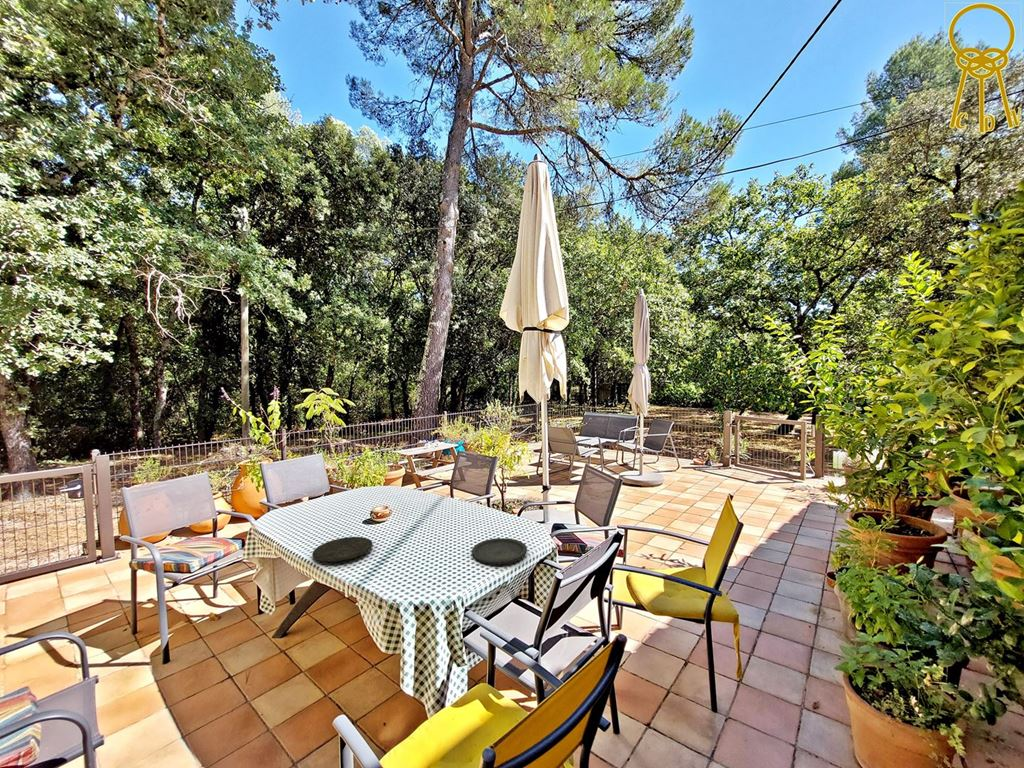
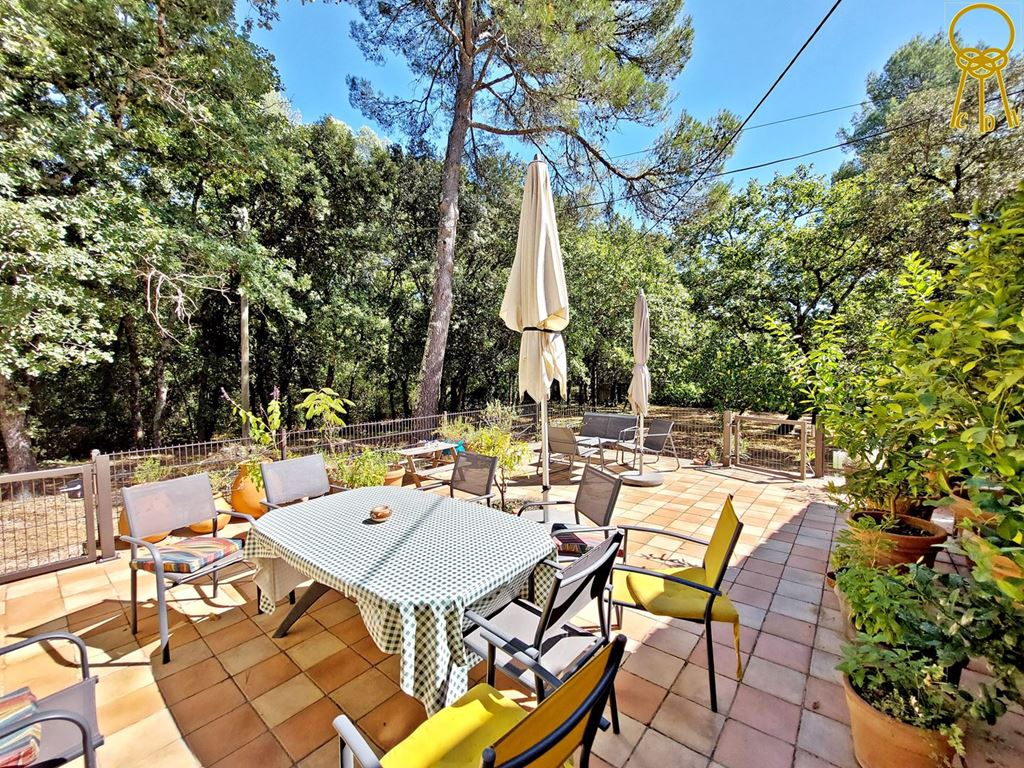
- plate [471,537,528,566]
- plate [311,536,374,563]
